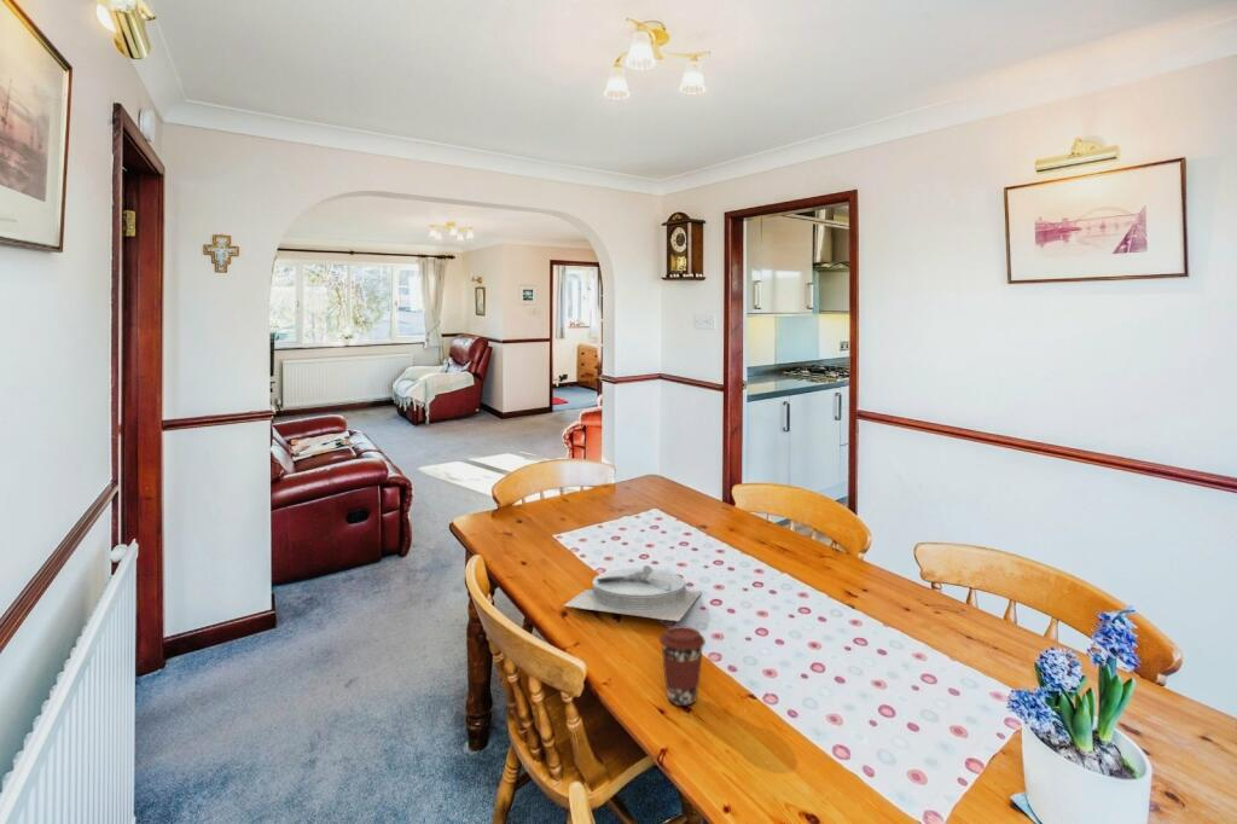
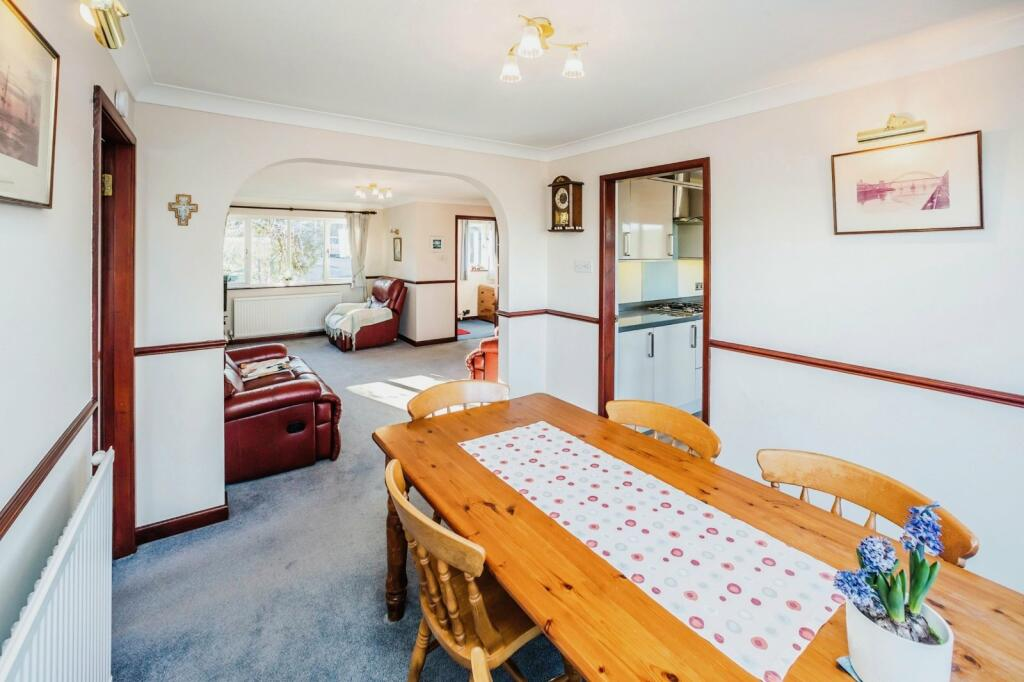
- coffee cup [658,625,707,707]
- plate [563,564,702,622]
